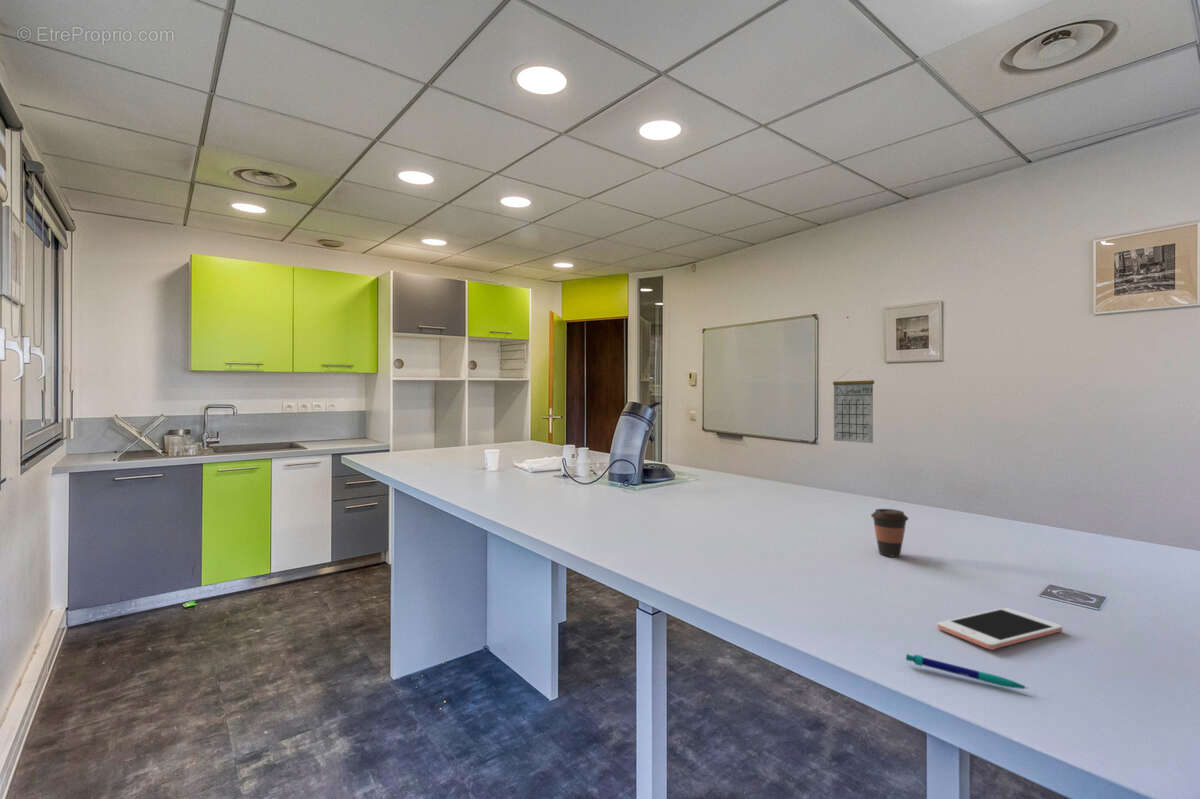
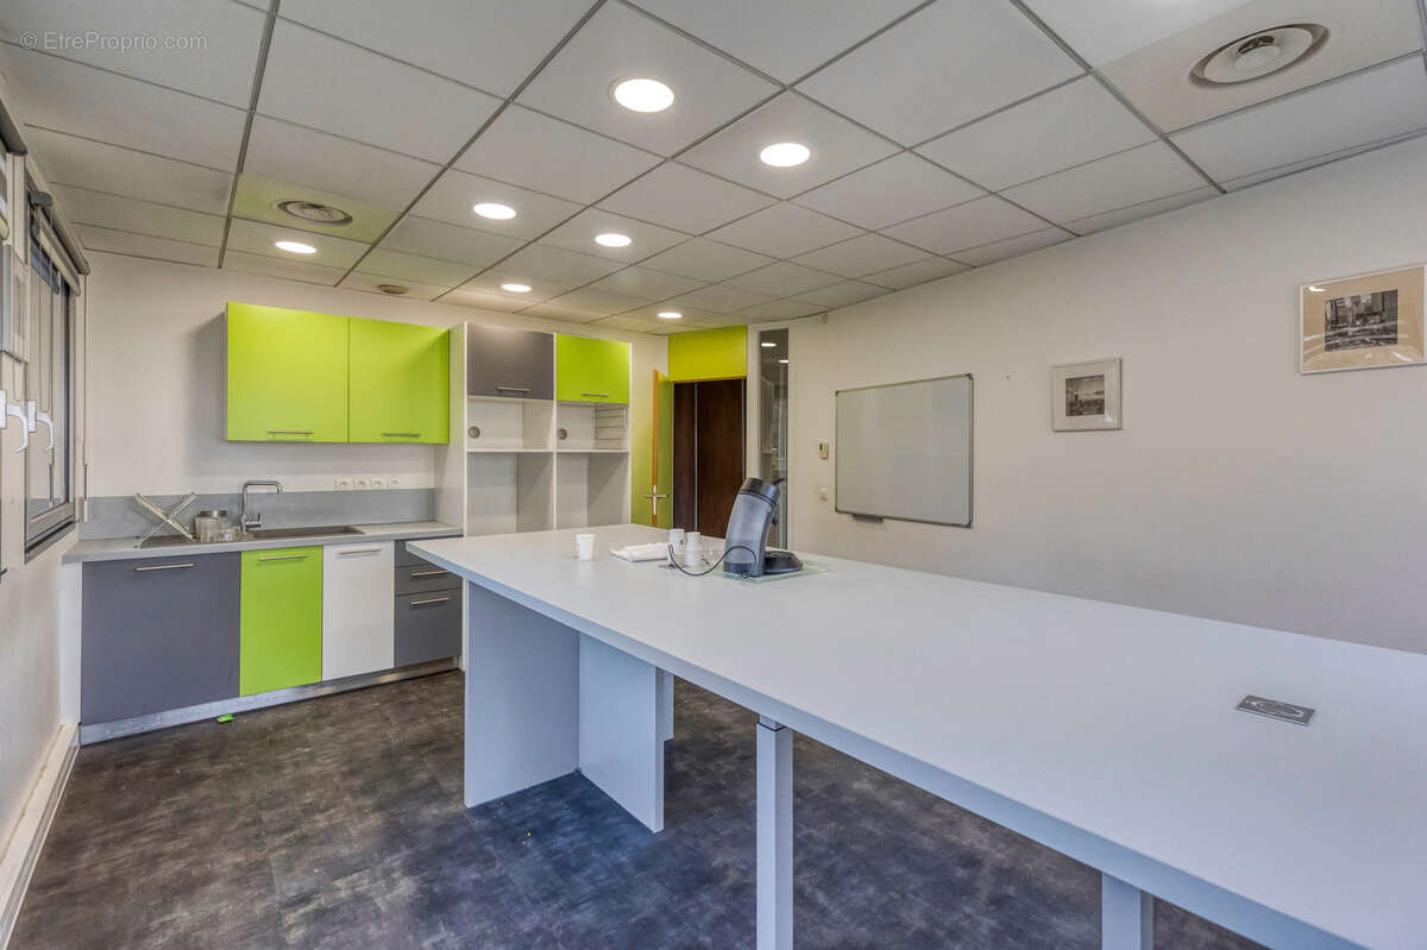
- cell phone [936,607,1063,651]
- calendar [832,368,875,444]
- coffee cup [870,508,910,558]
- pen [905,653,1030,690]
